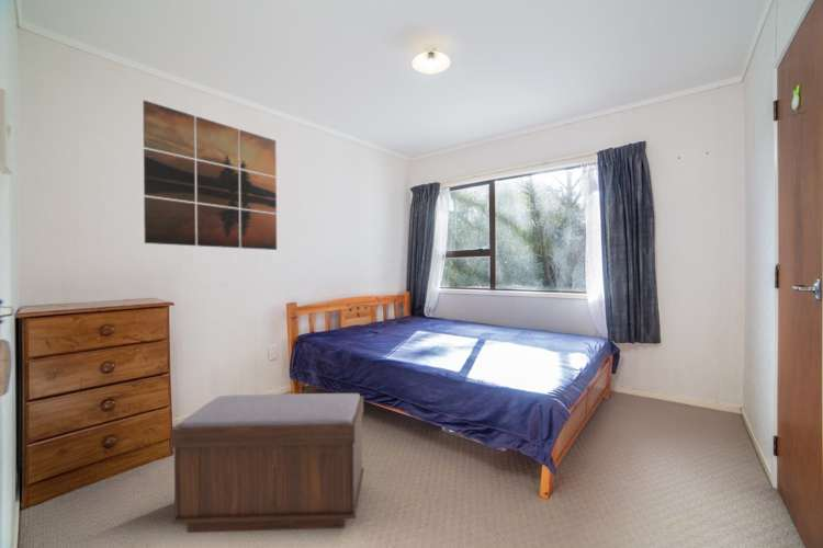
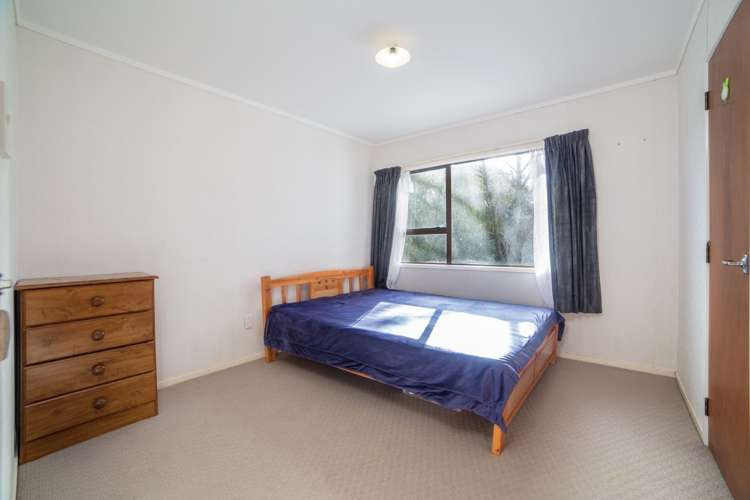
- wall art [142,100,278,251]
- bench [170,392,365,534]
